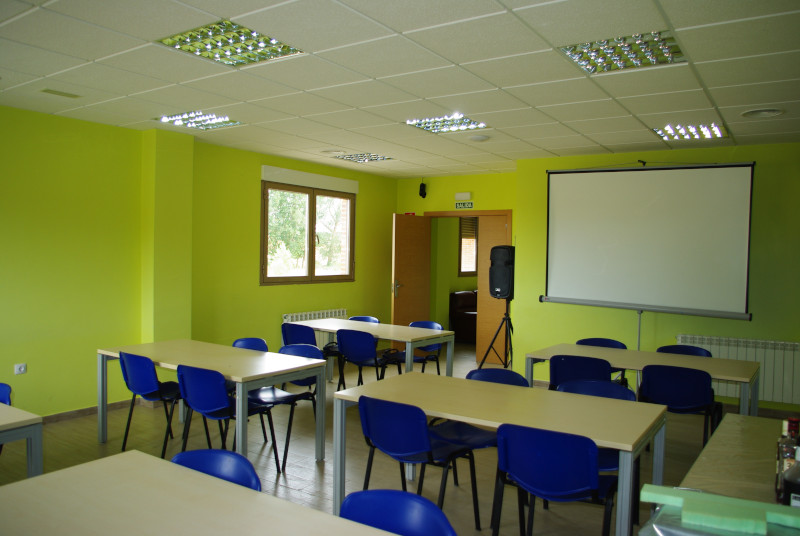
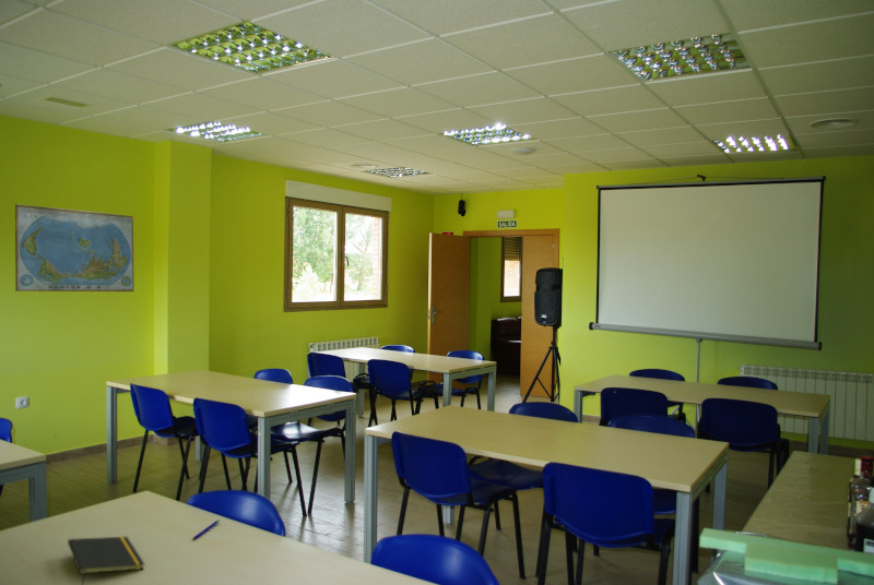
+ notepad [67,536,145,585]
+ world map [14,203,135,292]
+ pen [192,518,221,540]
